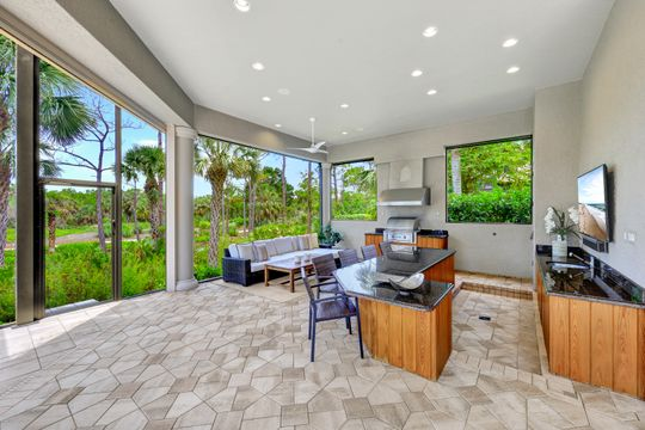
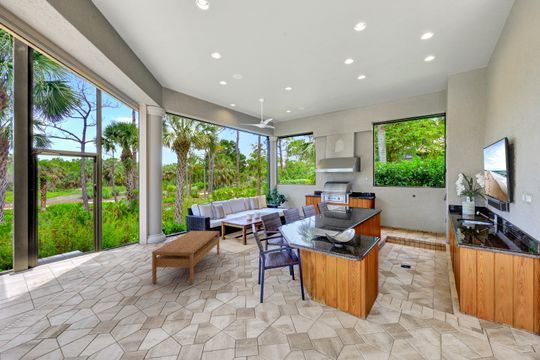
+ coffee table [151,230,220,285]
